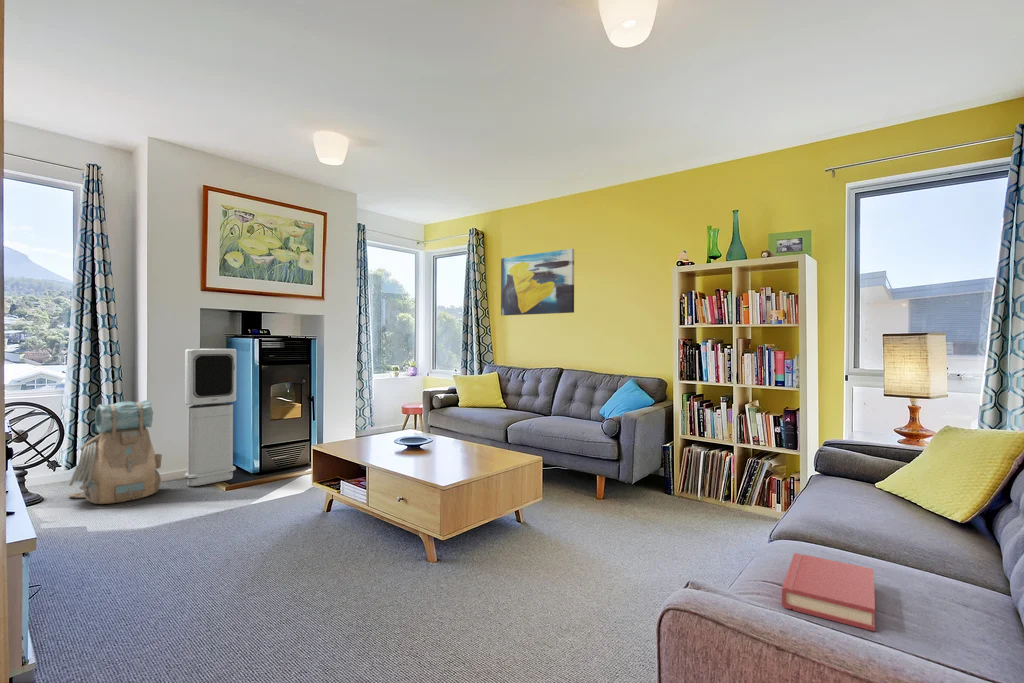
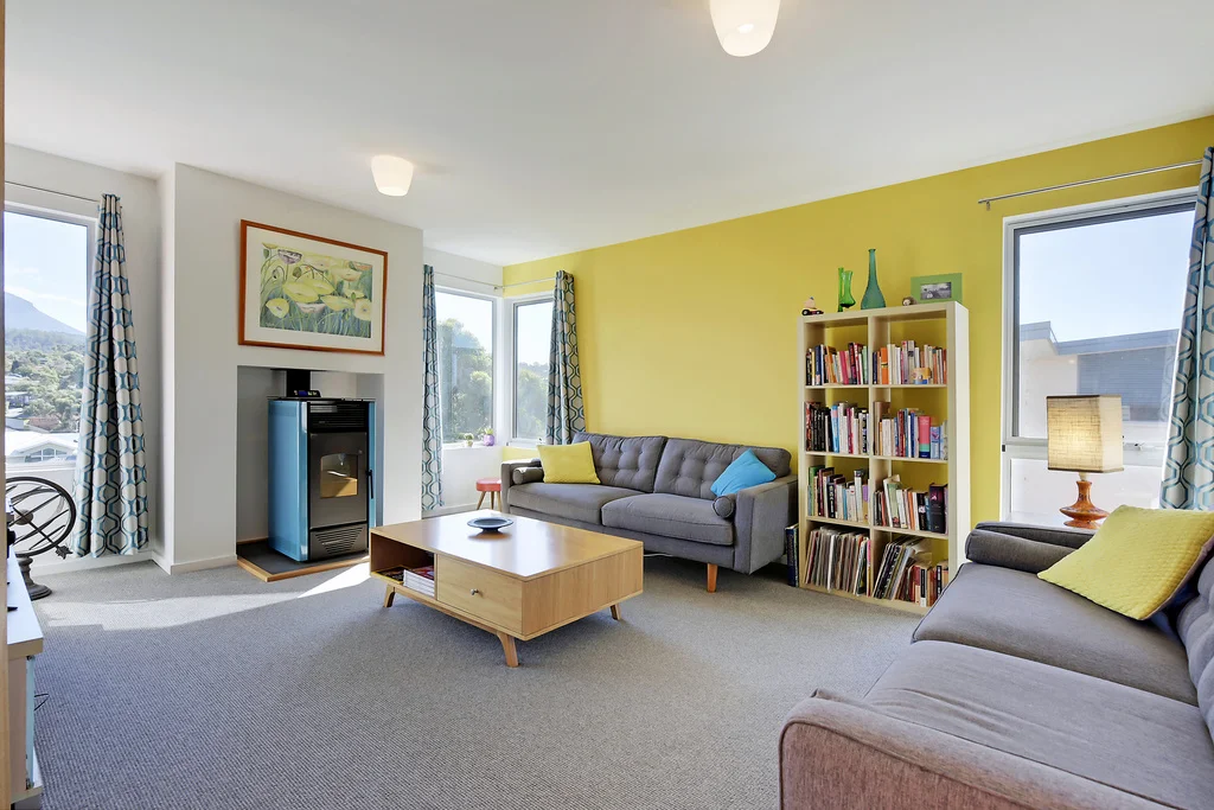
- hardback book [781,552,876,633]
- wall art [500,248,575,316]
- air purifier [184,348,237,487]
- backpack [67,399,163,505]
